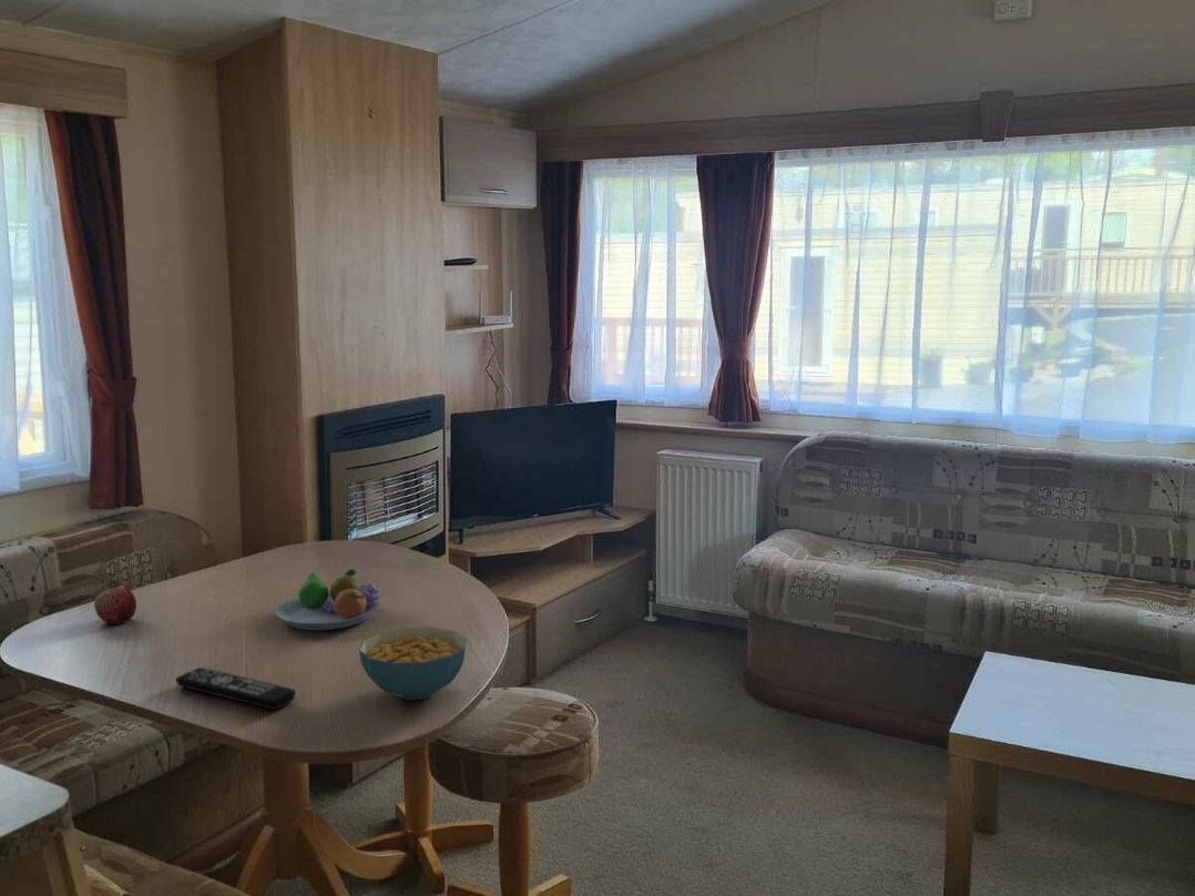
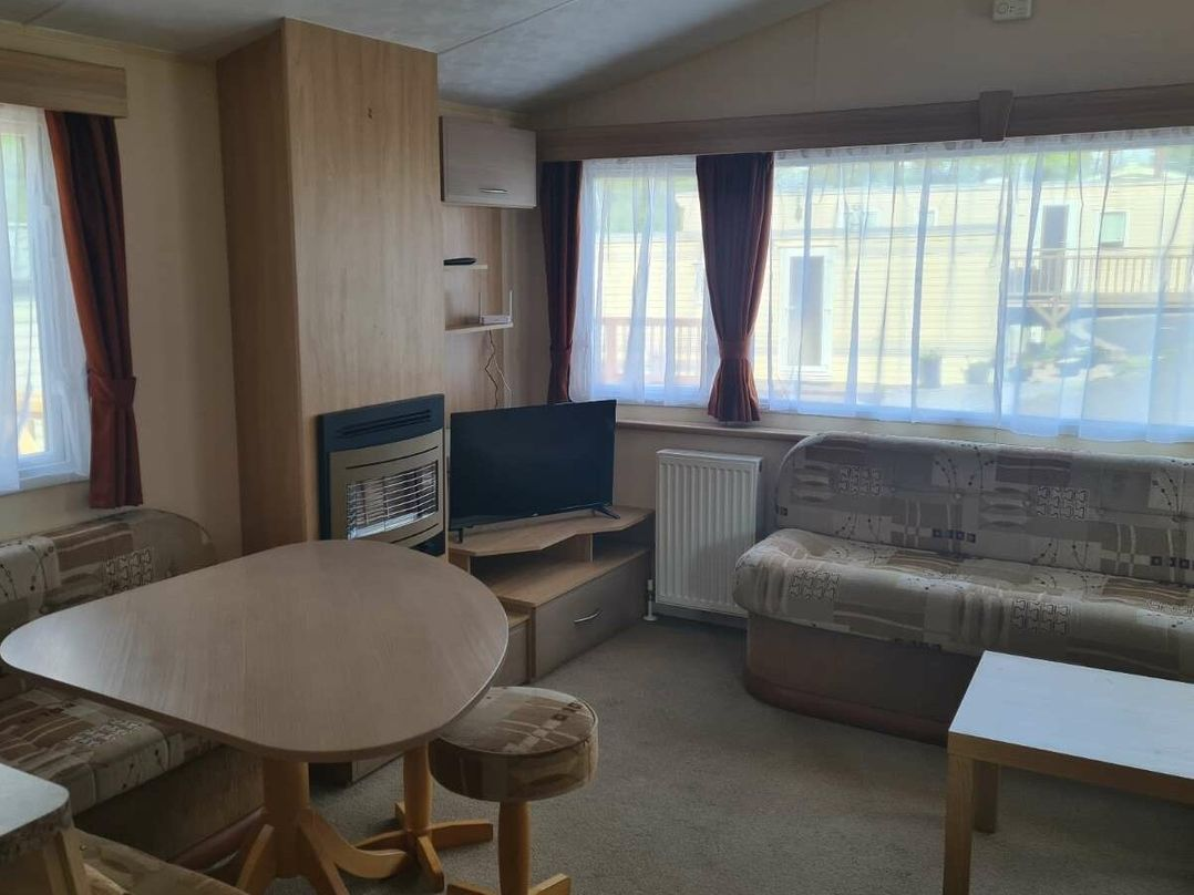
- cereal bowl [358,625,468,701]
- fruit bowl [274,568,380,631]
- apple [93,584,137,625]
- remote control [174,666,297,711]
